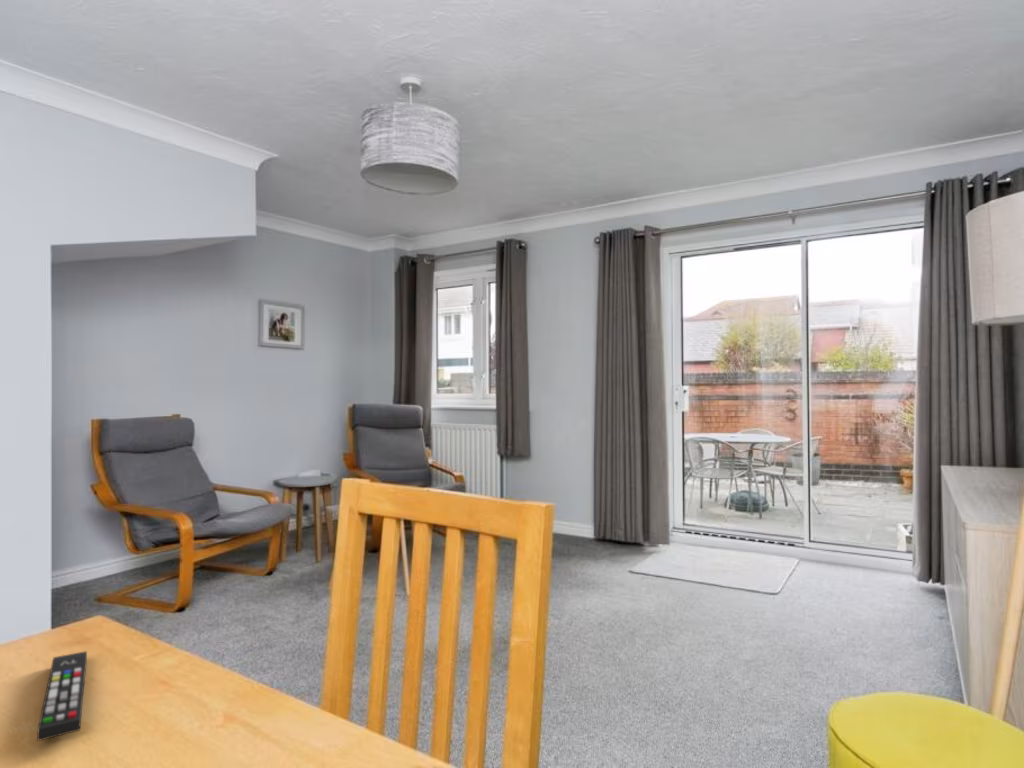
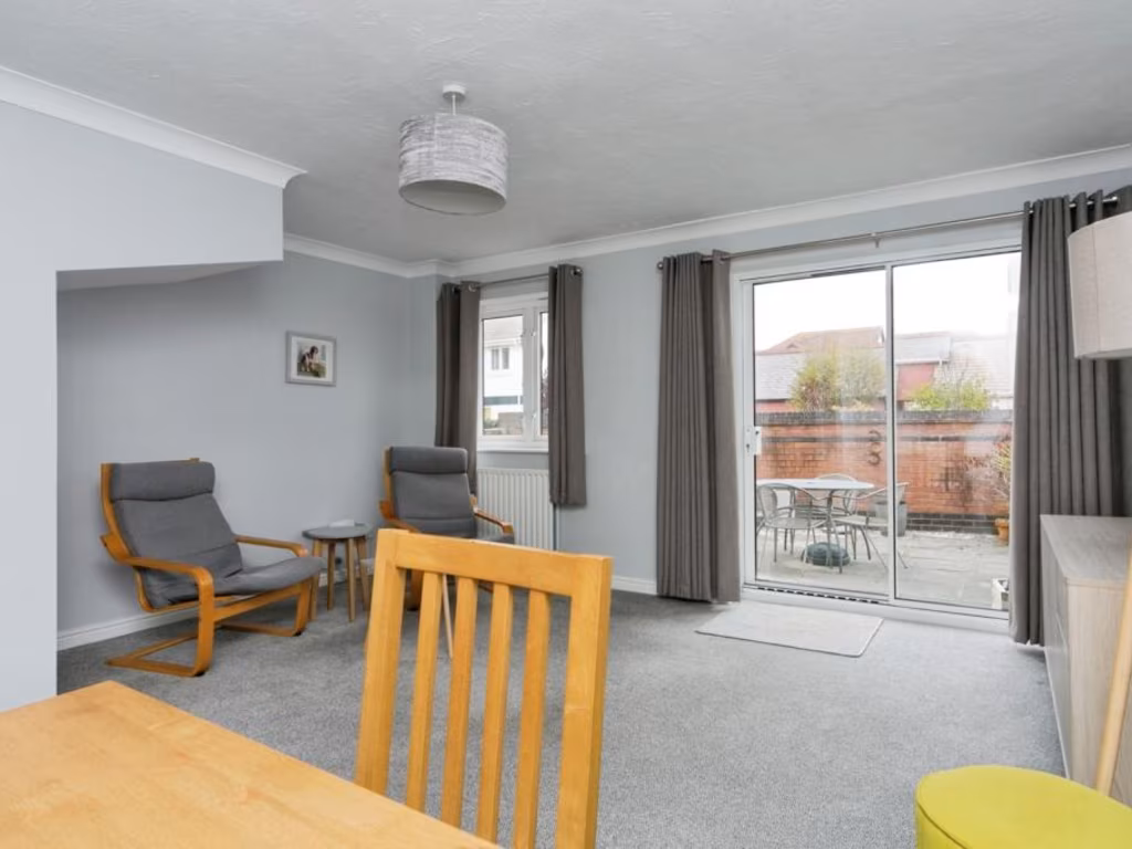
- remote control [36,650,88,742]
